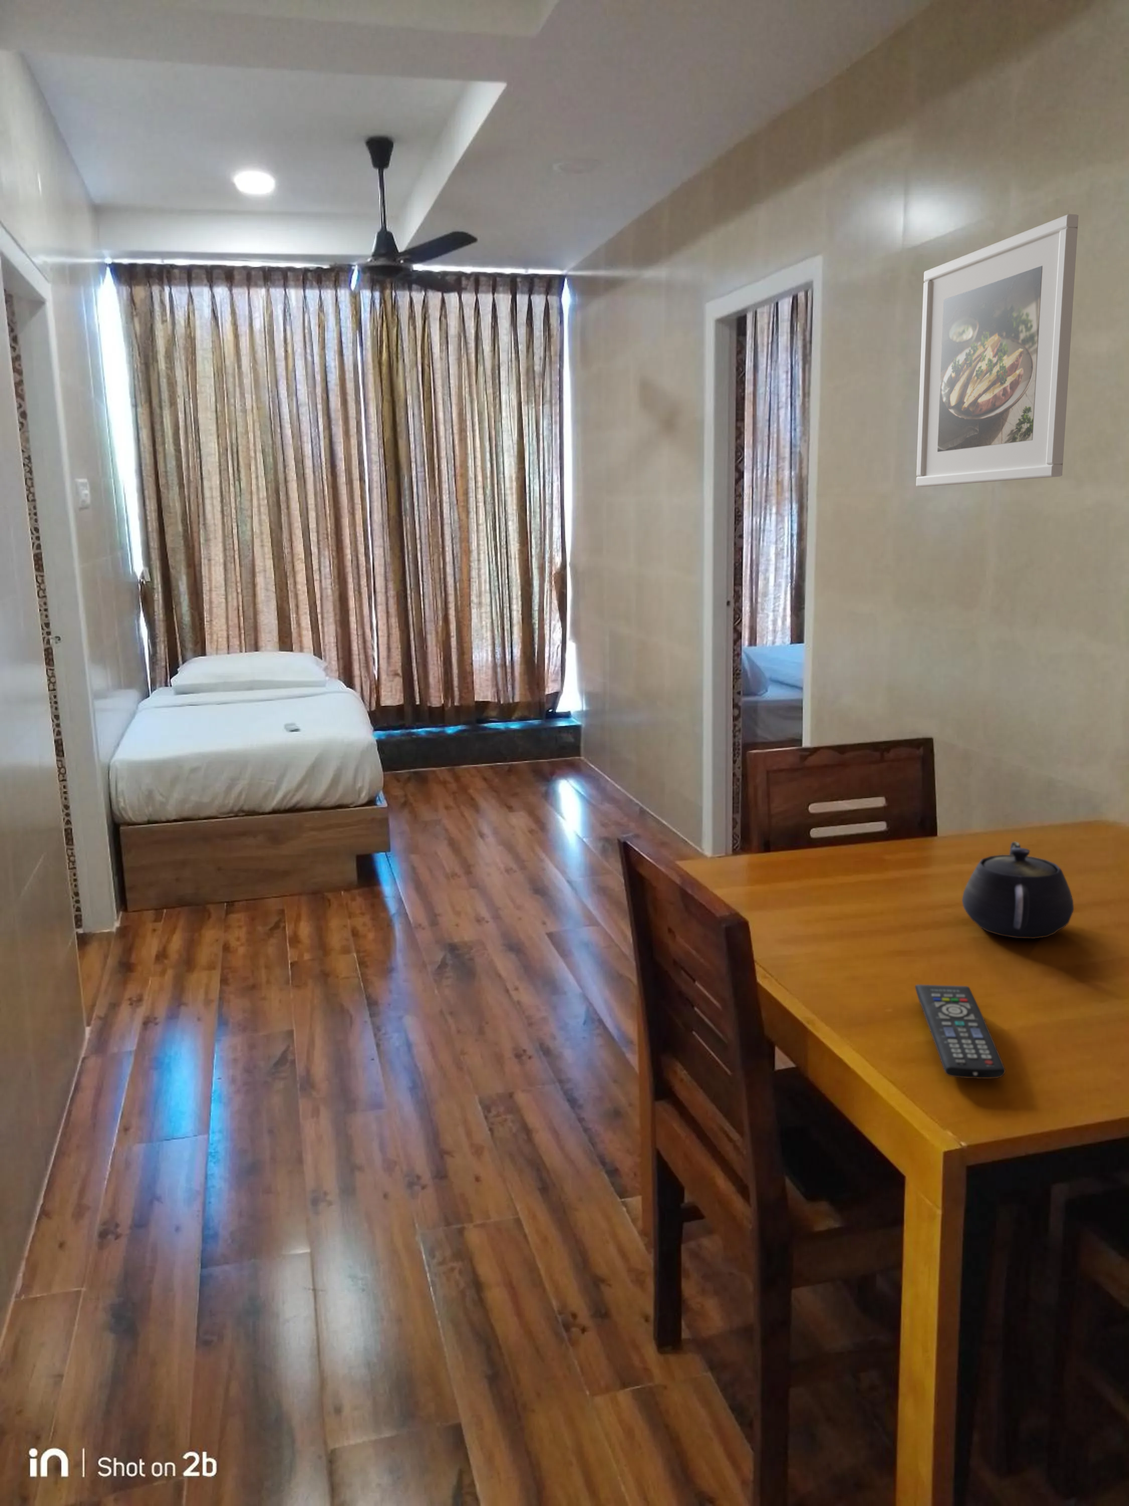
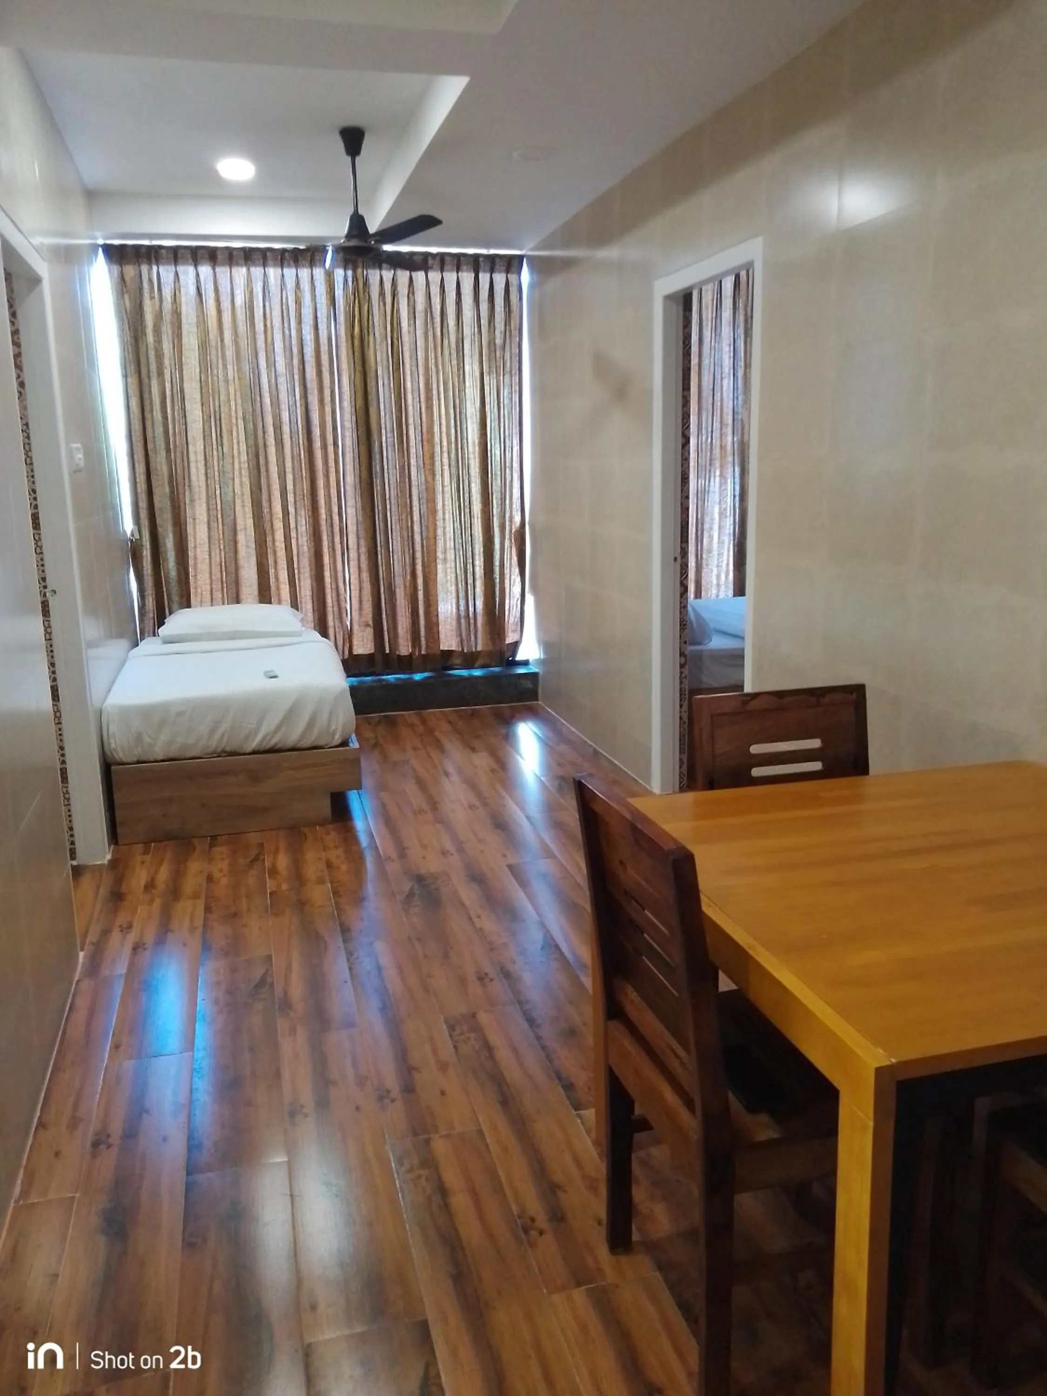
- teapot [962,842,1074,939]
- remote control [914,984,1006,1079]
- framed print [916,213,1079,487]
